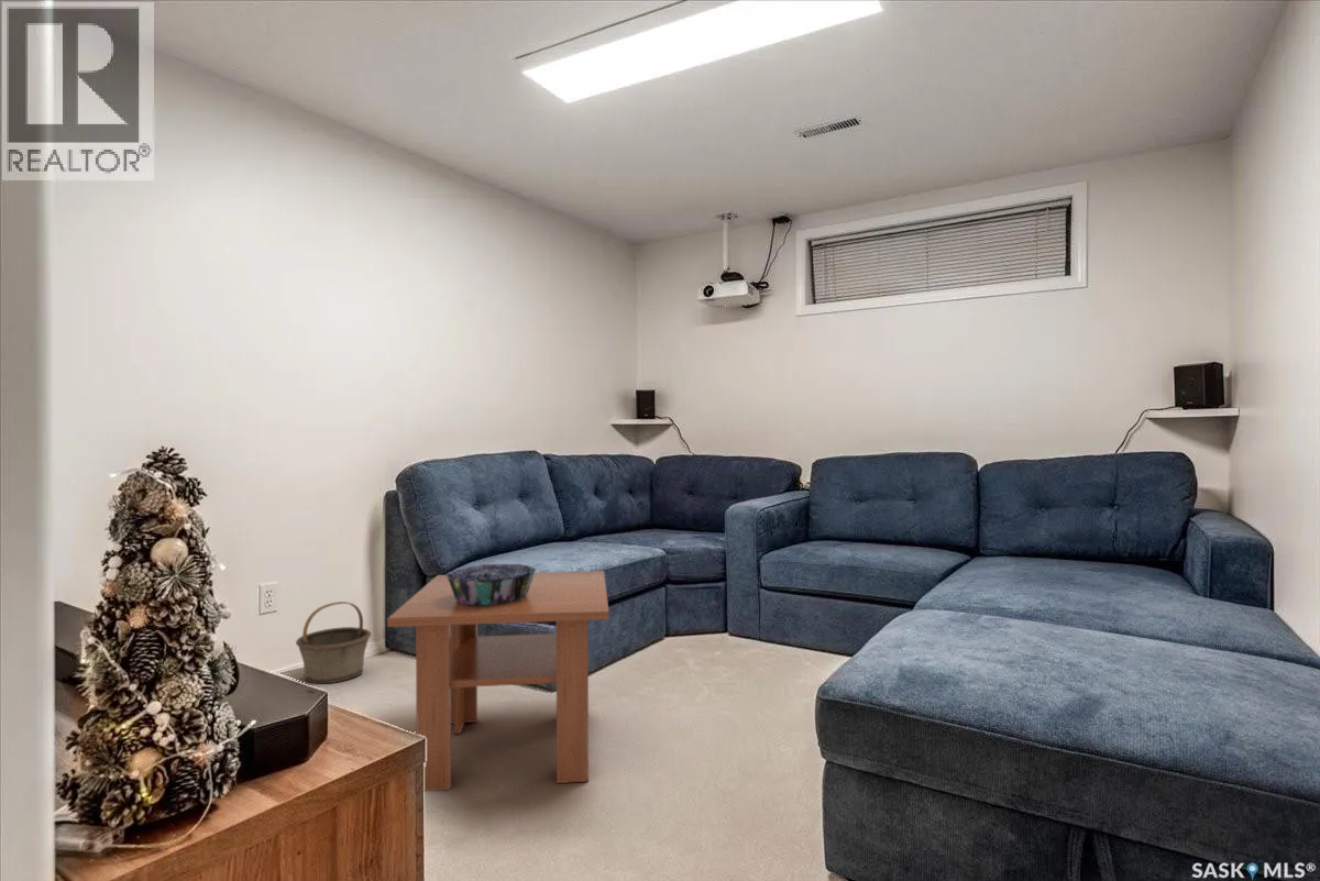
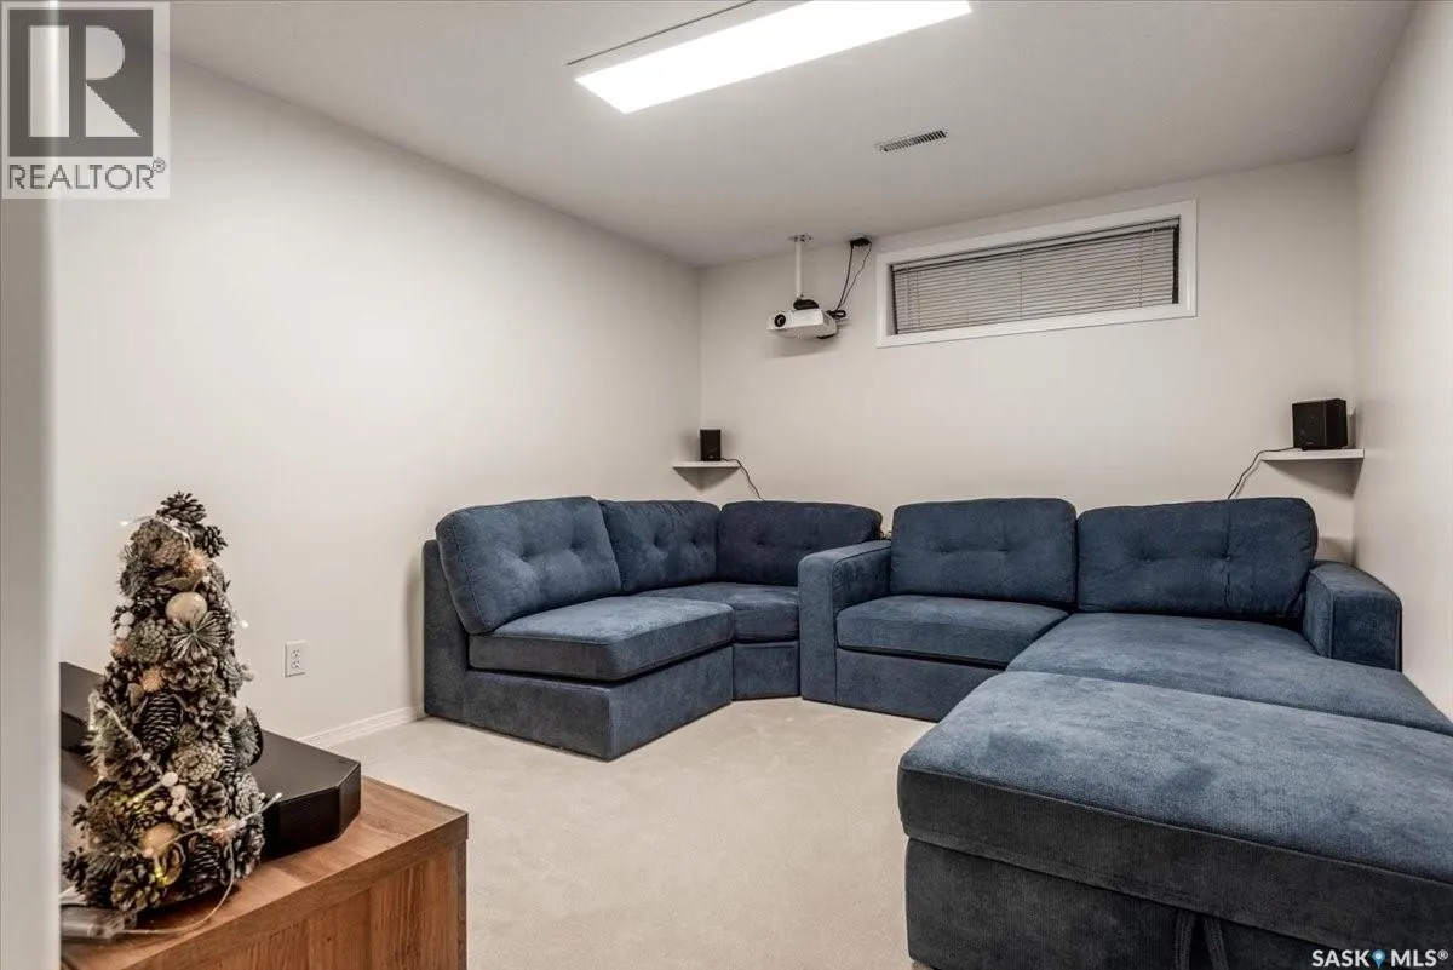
- decorative bowl [446,563,537,606]
- coffee table [386,570,609,792]
- basket [295,601,372,684]
